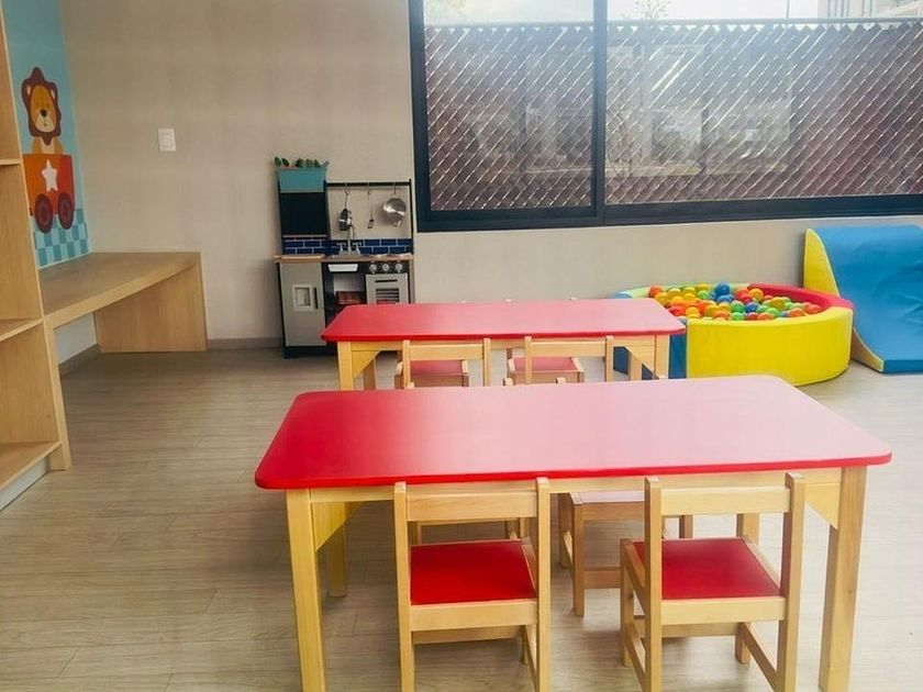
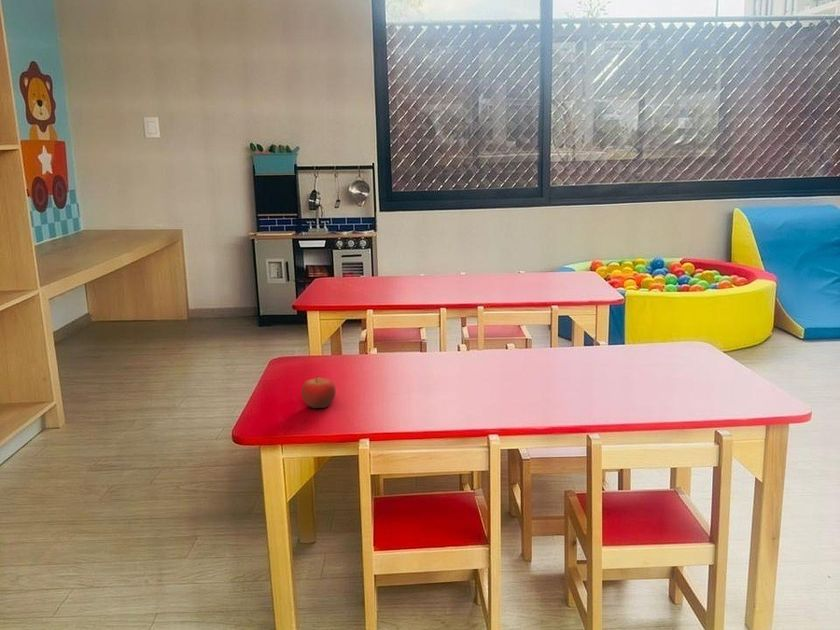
+ fruit [300,375,337,409]
